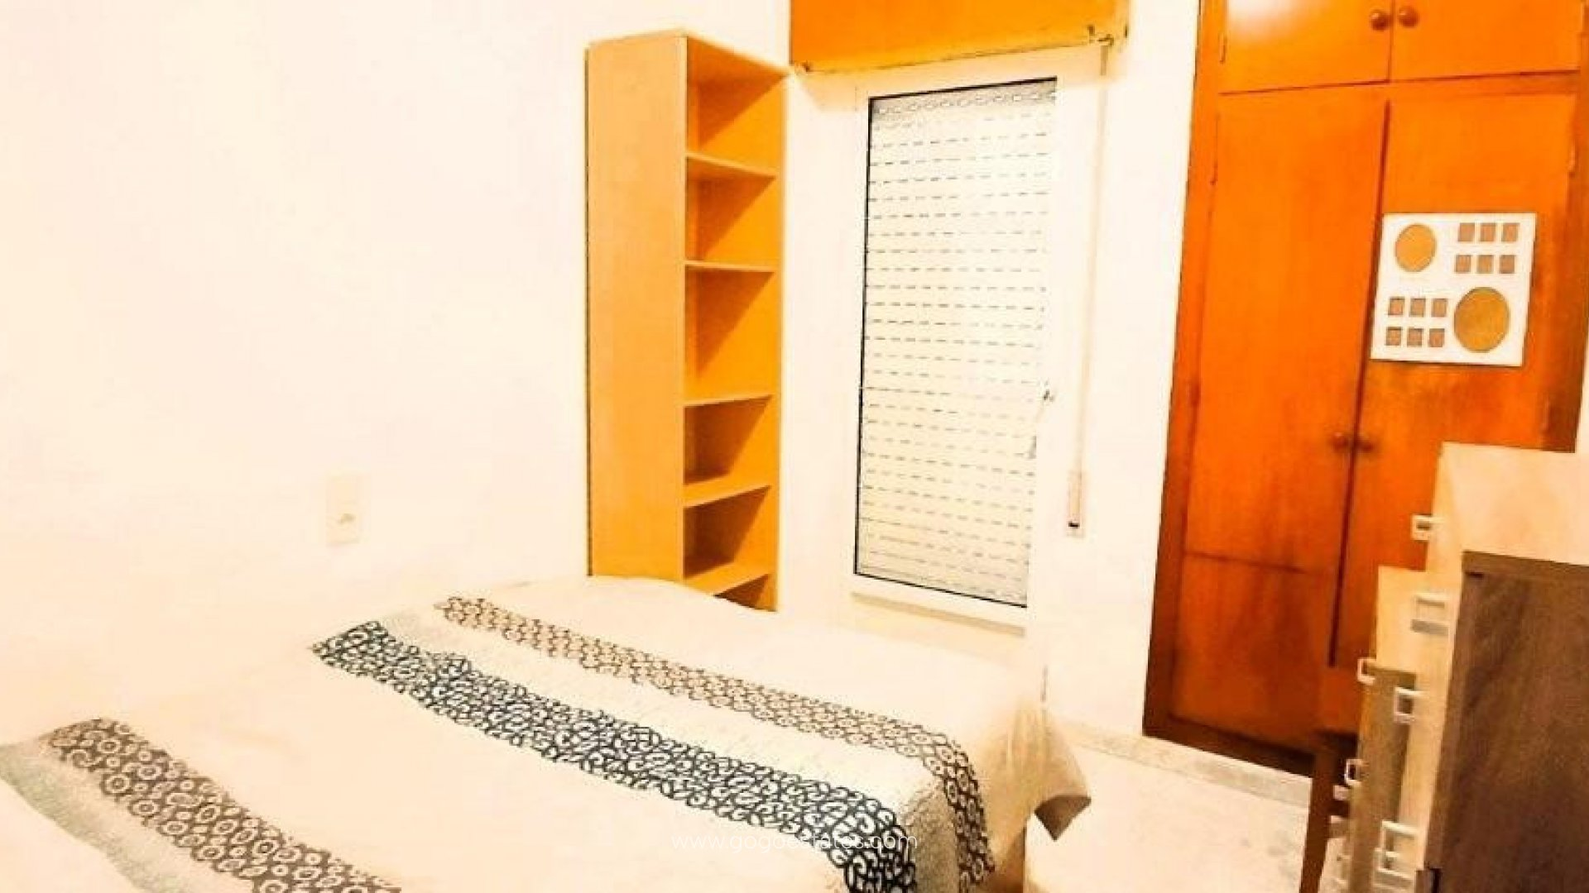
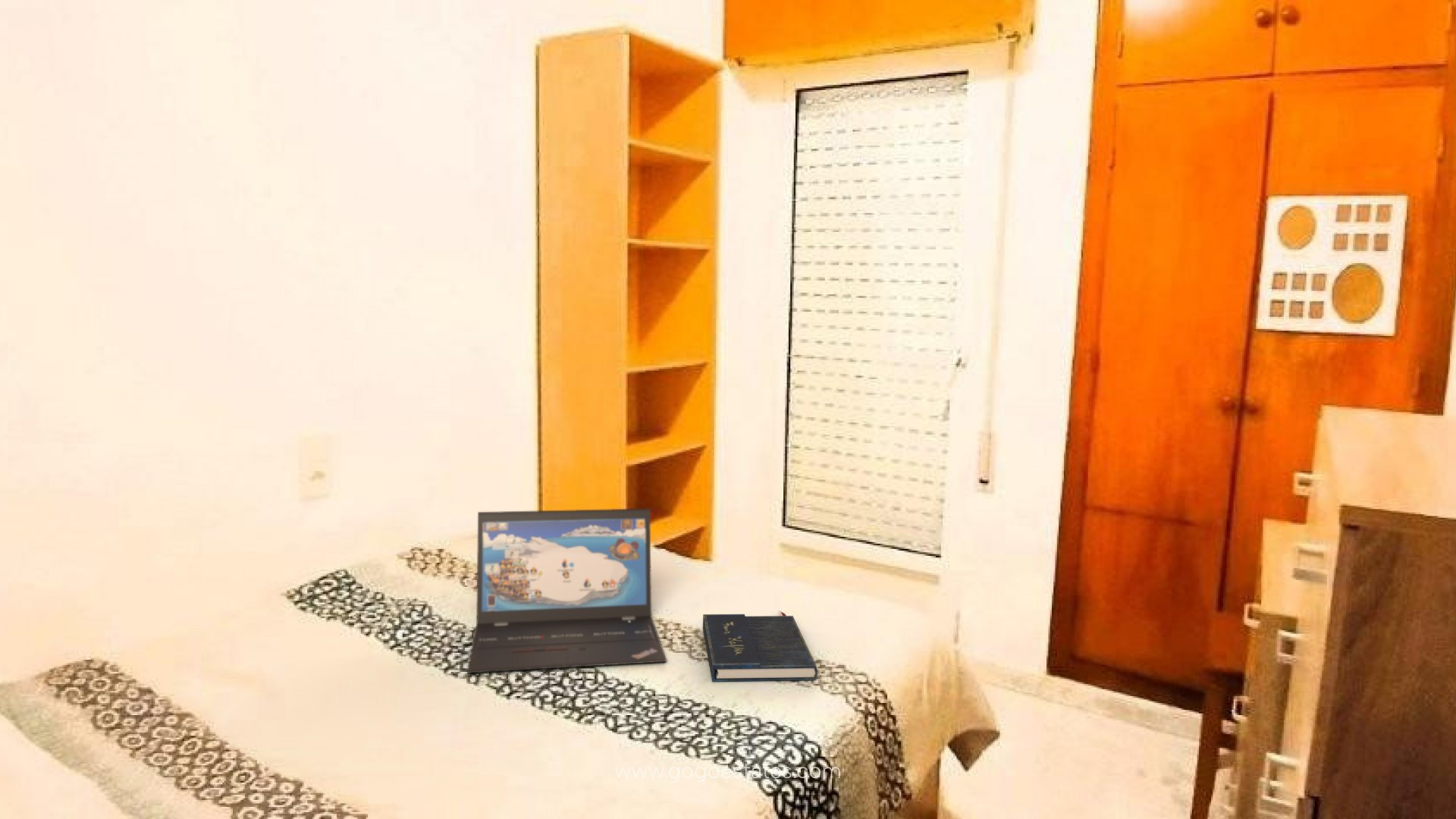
+ book [702,610,818,682]
+ laptop [466,507,667,674]
